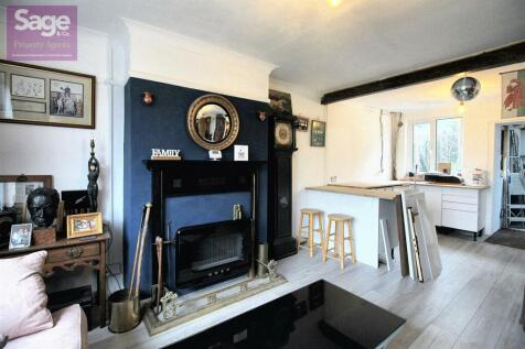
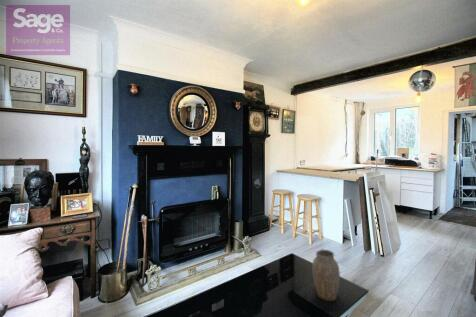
+ vase [311,248,341,302]
